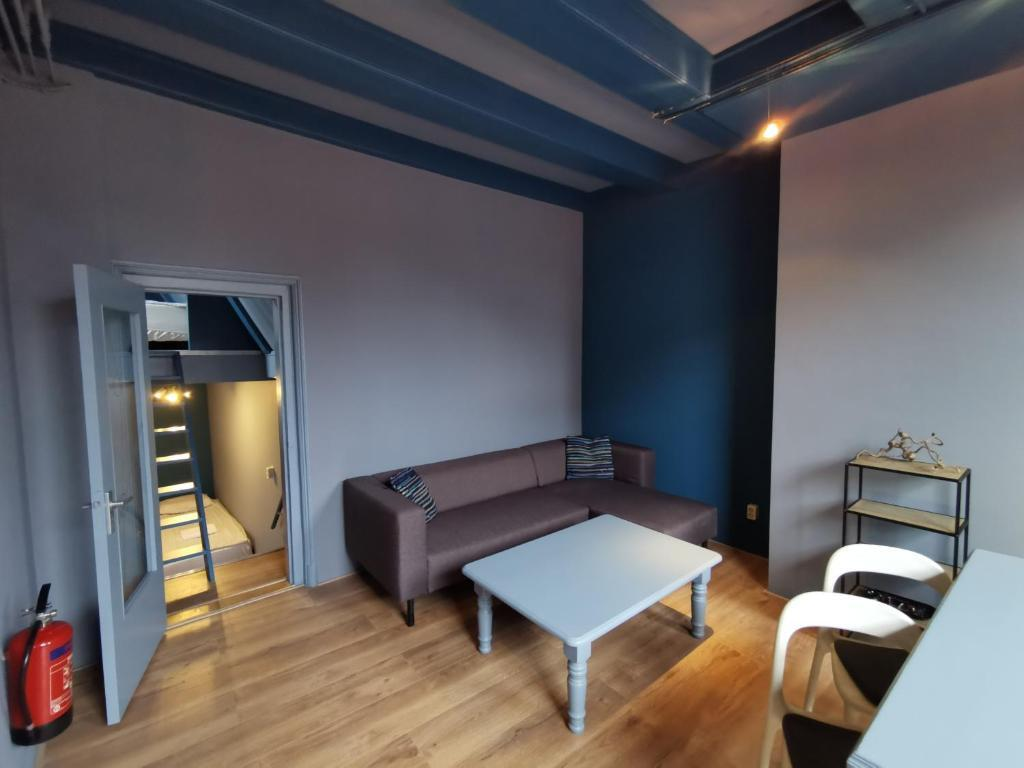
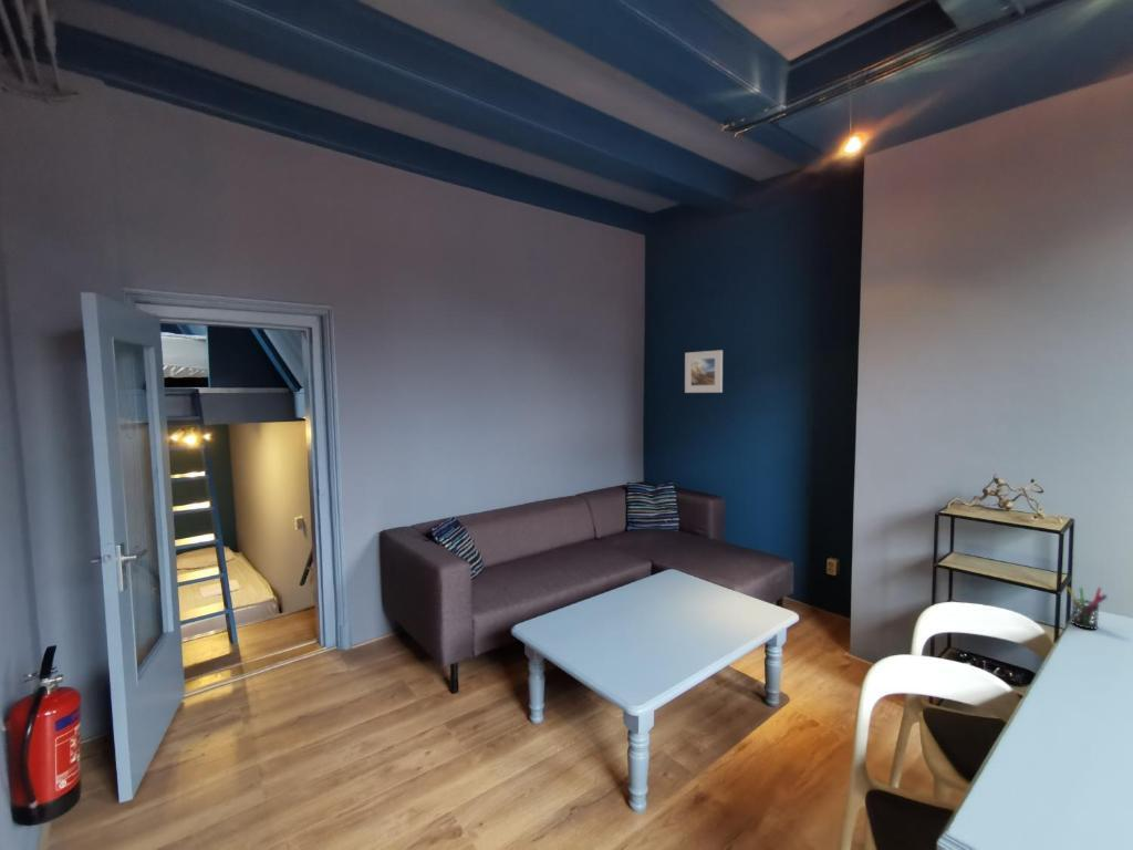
+ pen holder [1066,587,1109,631]
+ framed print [684,349,724,394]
